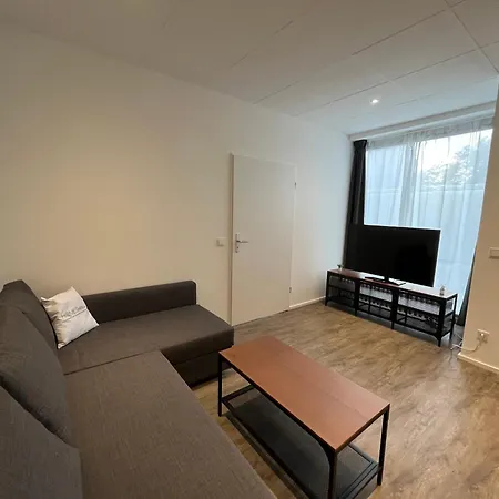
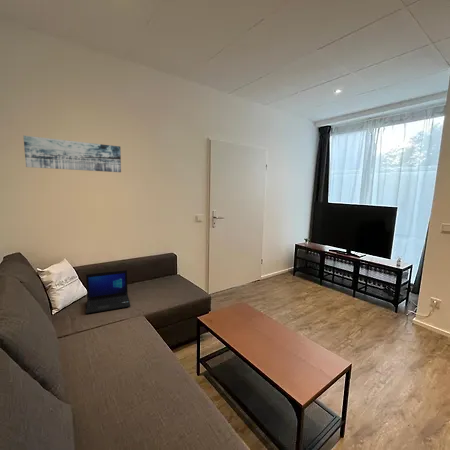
+ wall art [22,134,122,173]
+ laptop [85,269,131,315]
